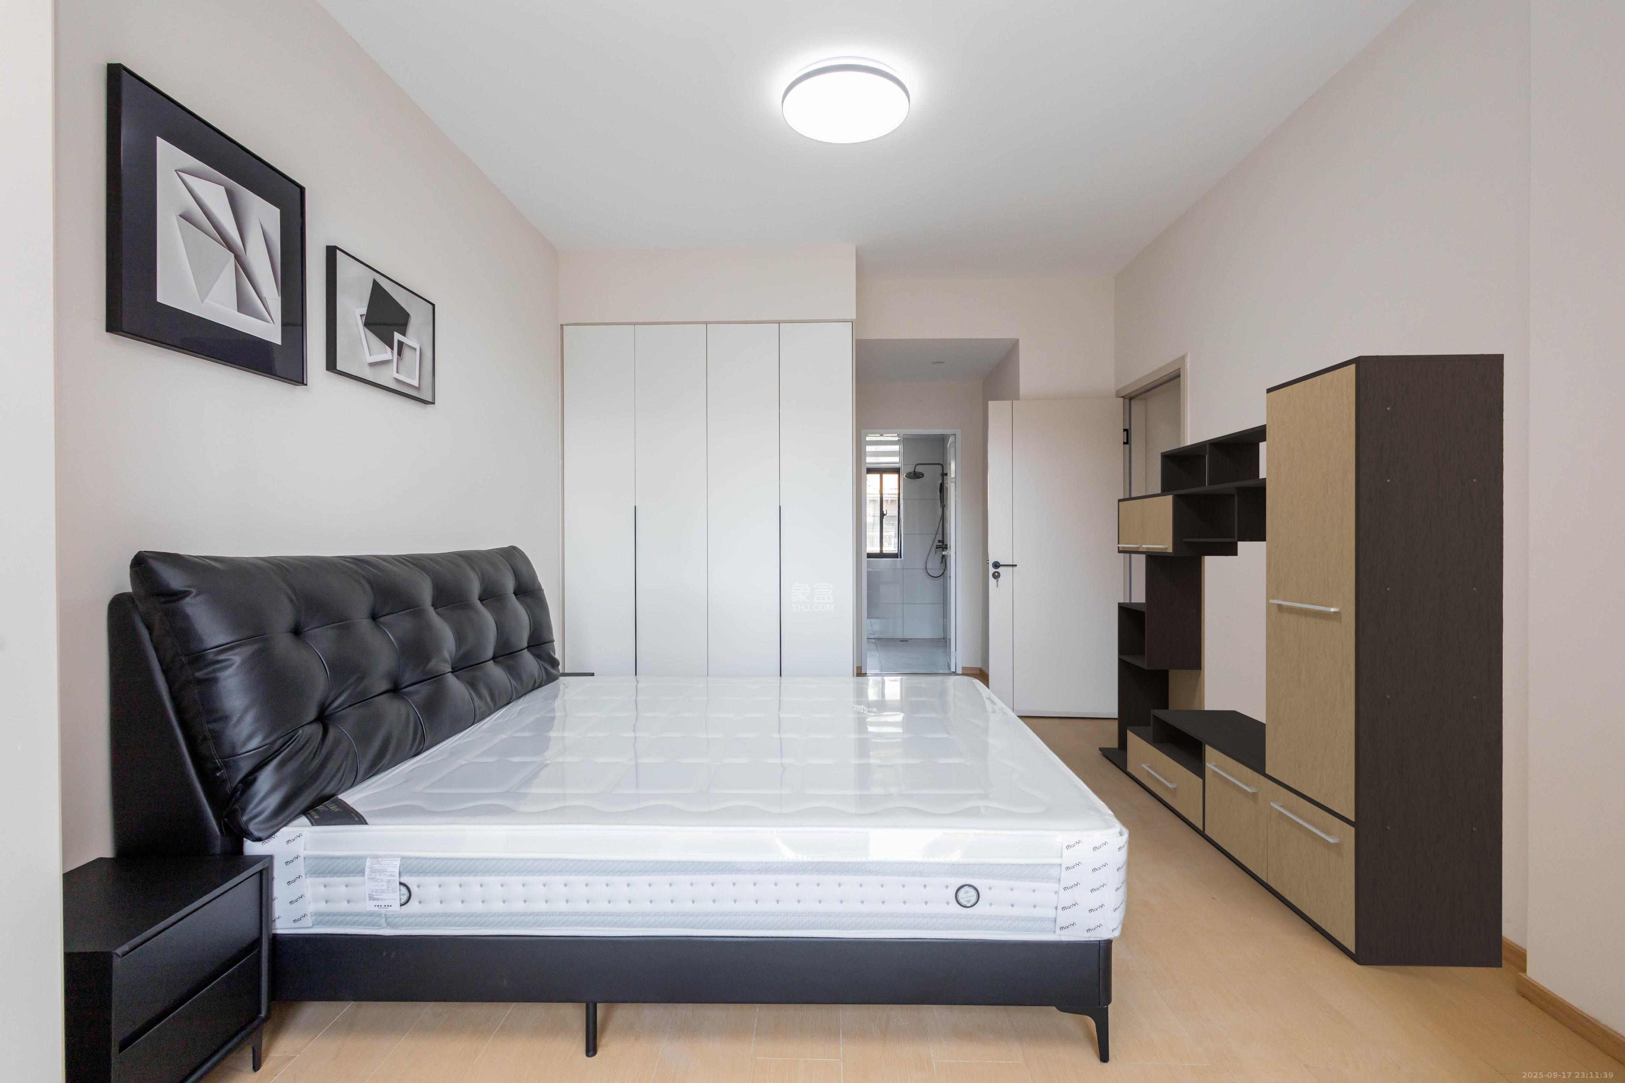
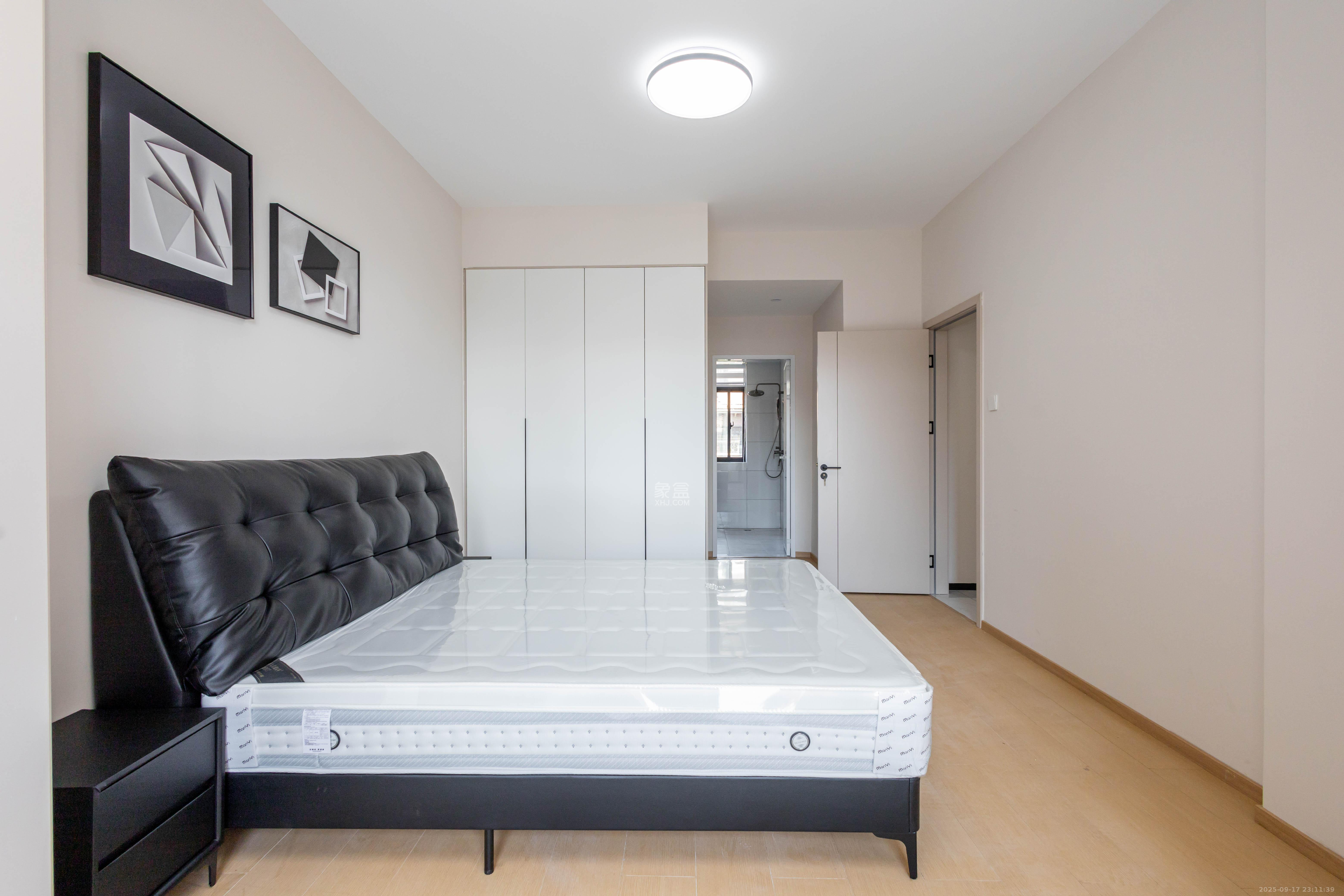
- media console [1099,353,1504,968]
